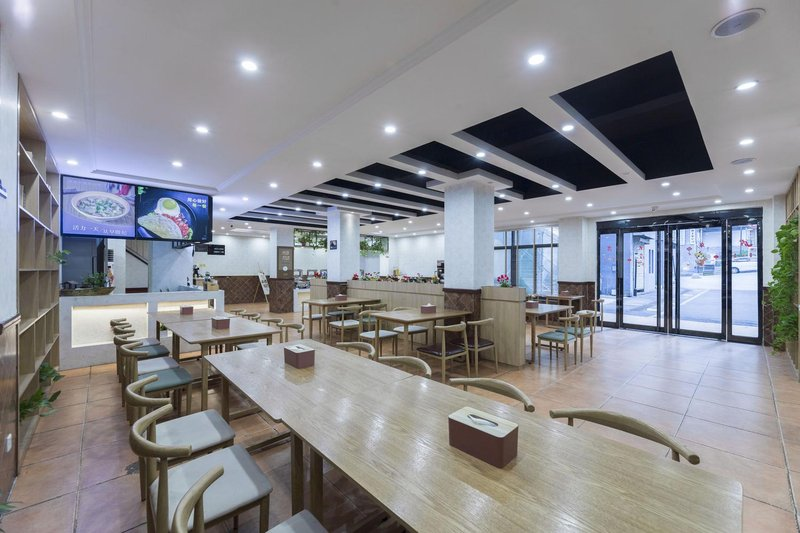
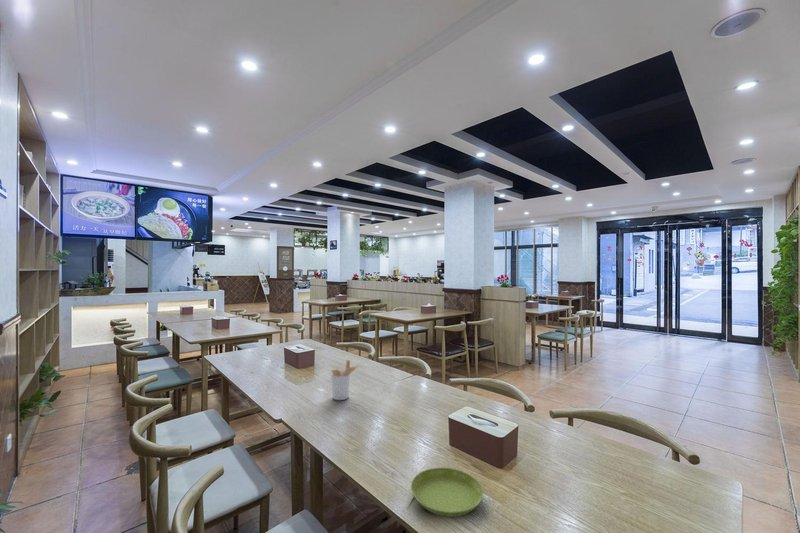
+ utensil holder [330,359,360,401]
+ saucer [410,467,484,518]
